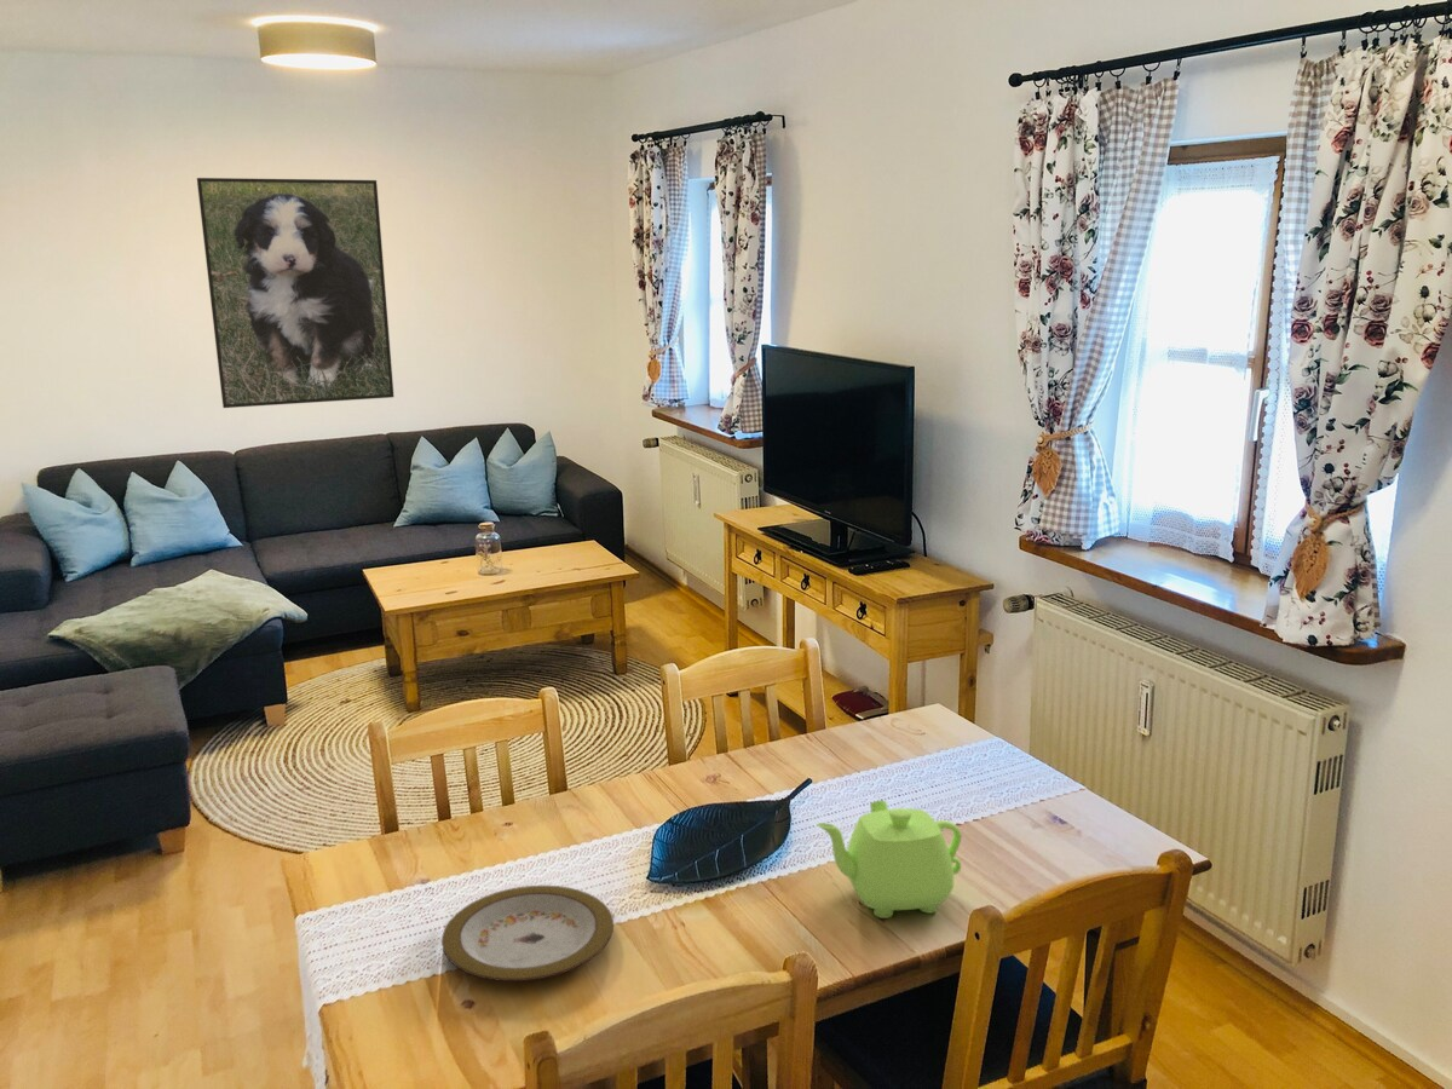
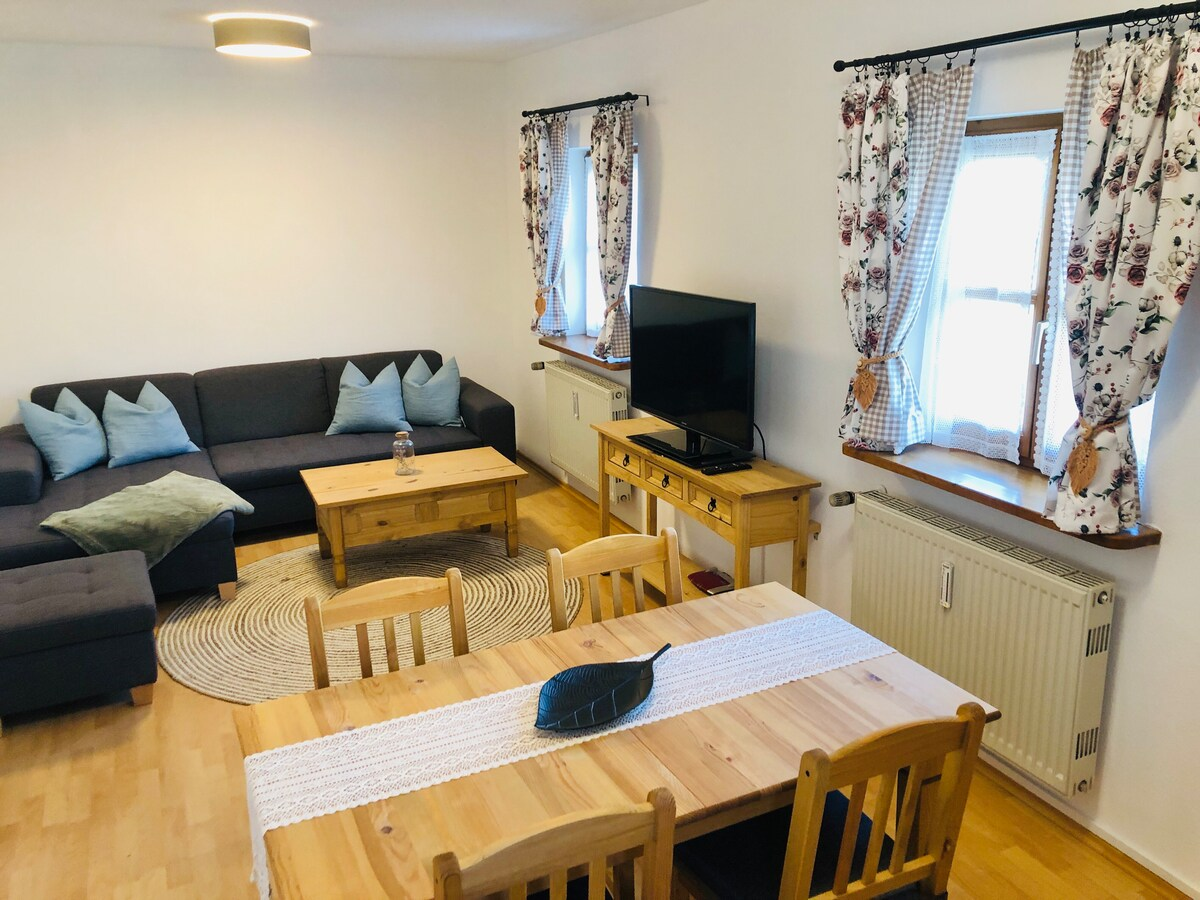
- plate [440,885,615,983]
- teapot [816,800,963,920]
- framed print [196,177,396,409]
